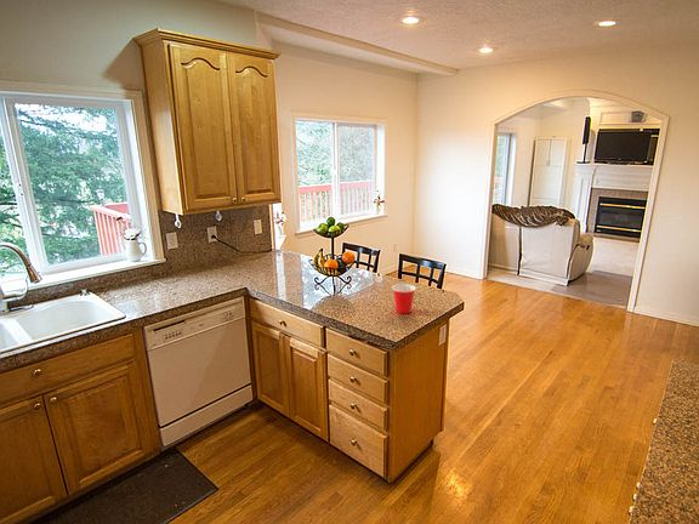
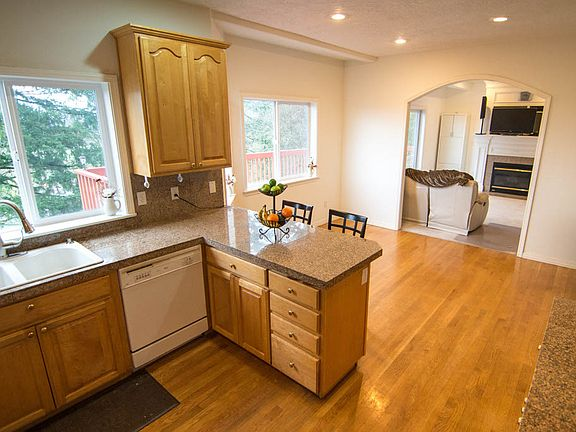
- cup [391,283,417,314]
